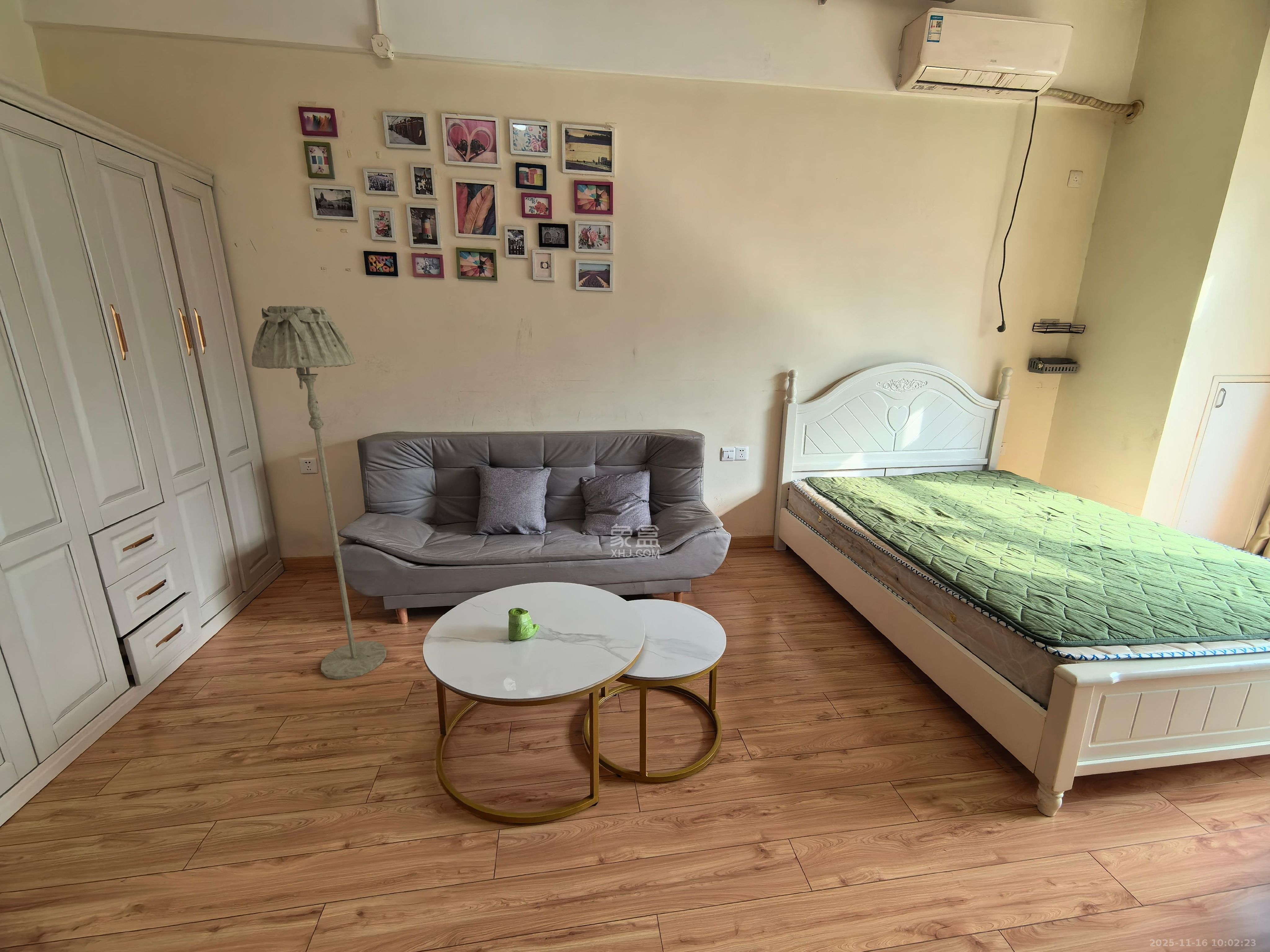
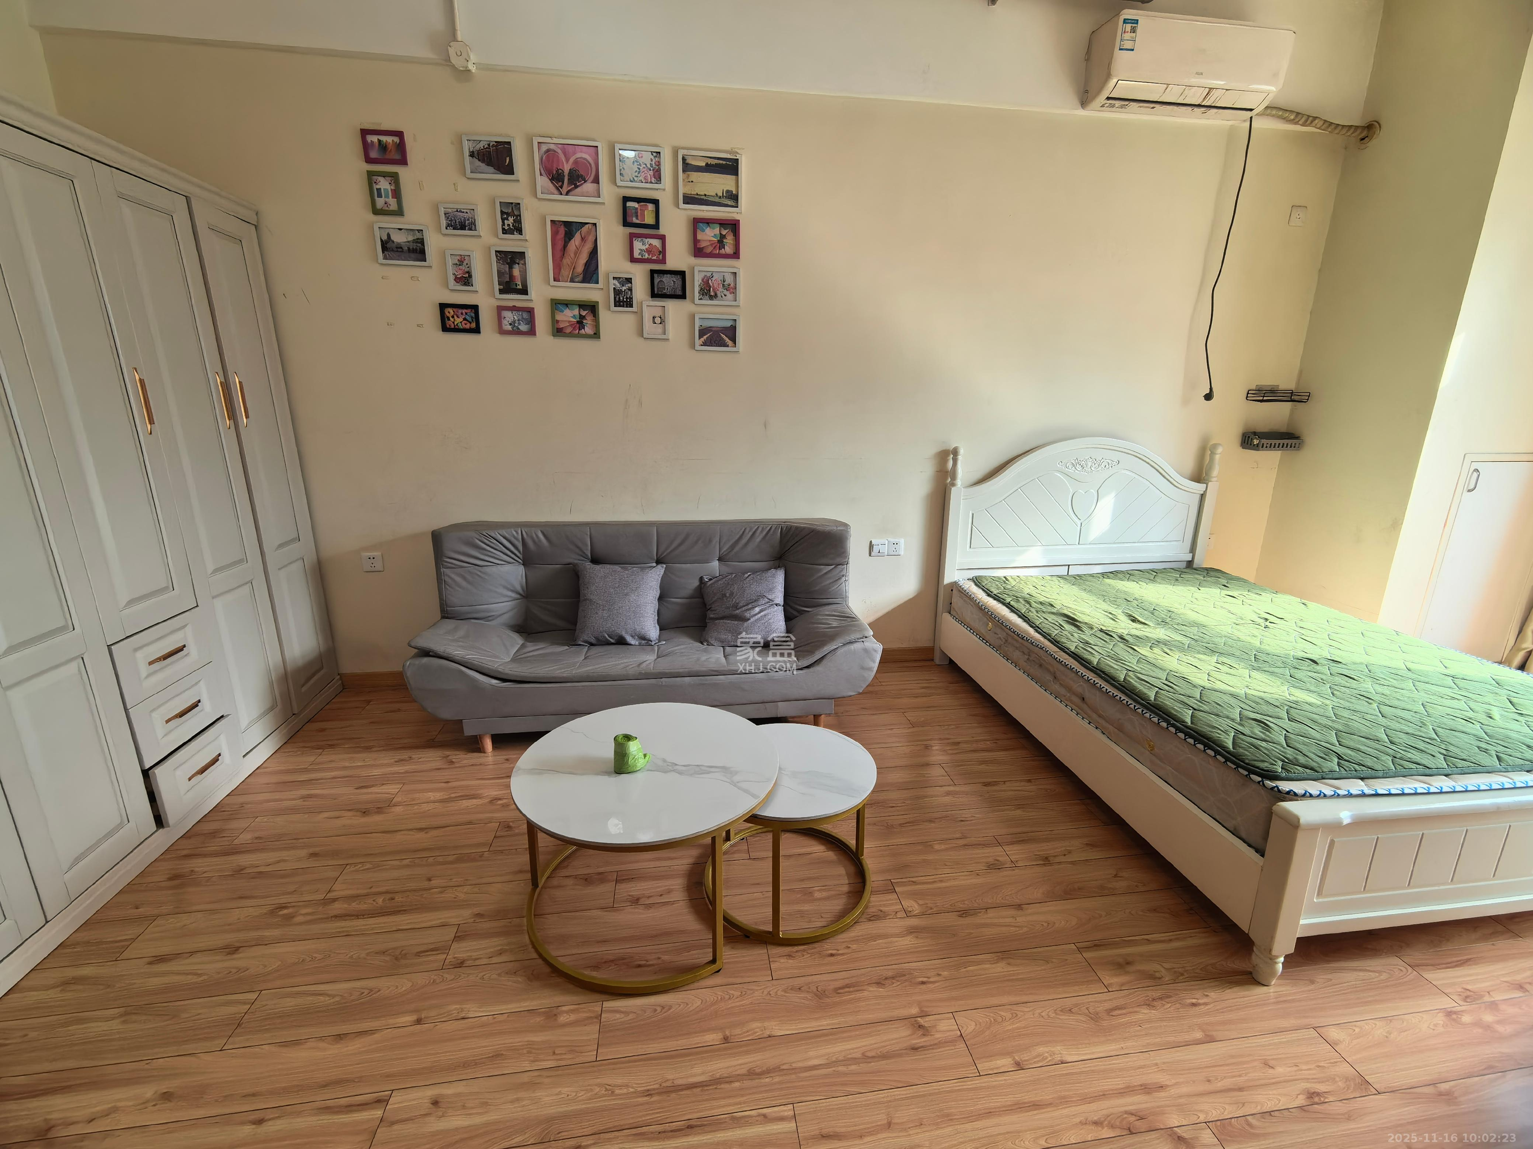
- floor lamp [251,306,387,680]
